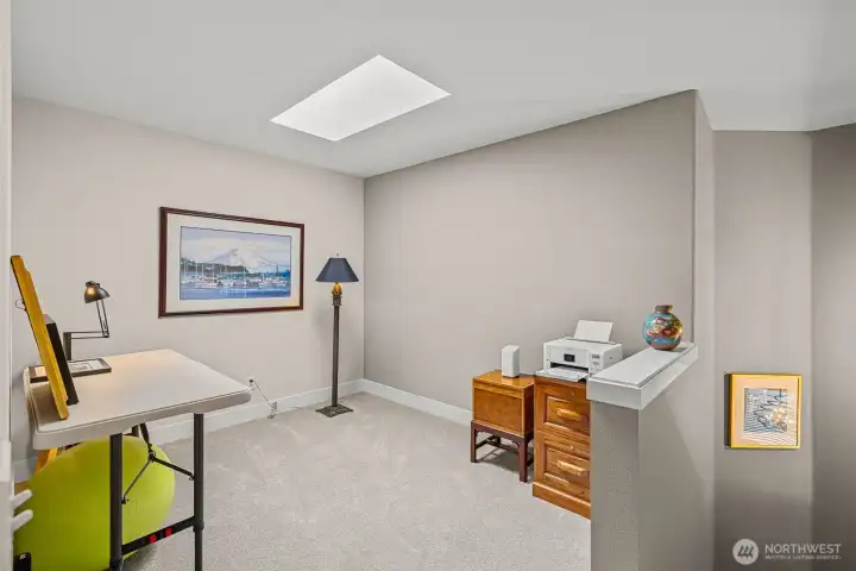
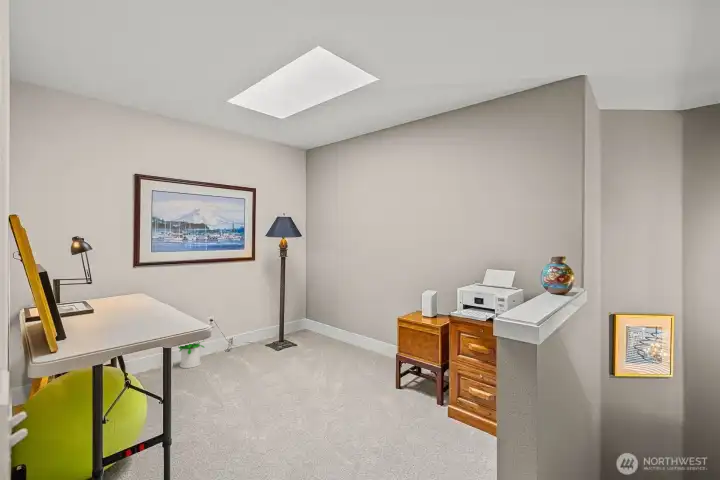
+ potted plant [177,340,206,369]
